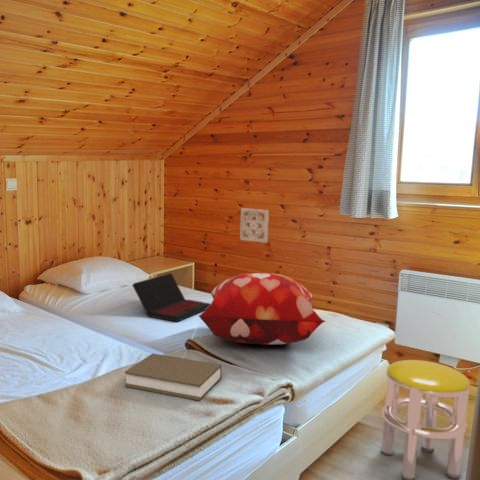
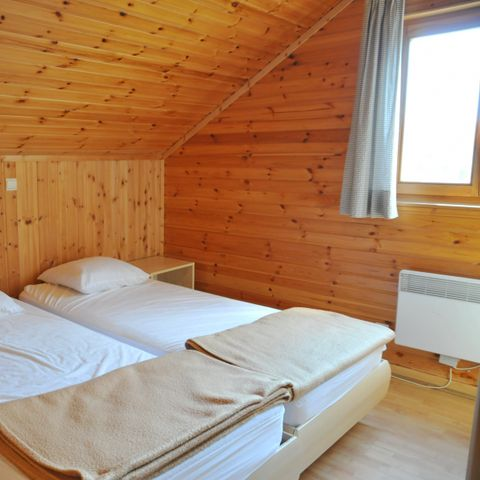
- wall ornament [239,207,270,244]
- stool [380,359,471,480]
- book [124,352,223,401]
- decorative pillow [198,271,326,345]
- laptop [131,272,211,323]
